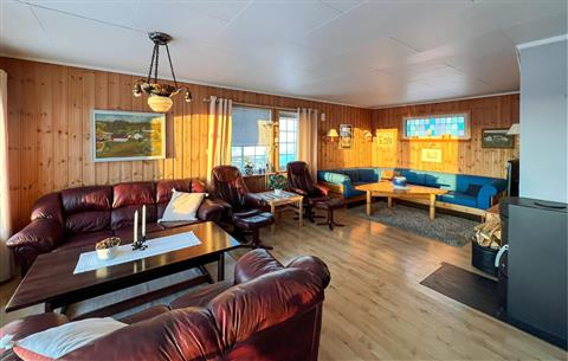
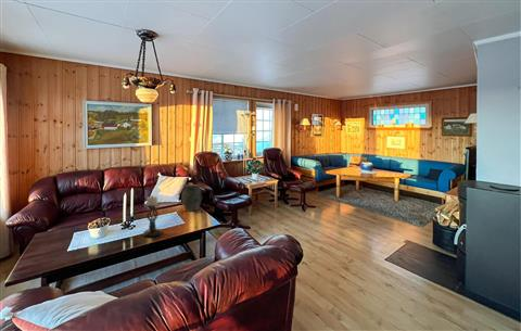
+ vase [180,183,203,213]
+ candle holder [142,194,163,238]
